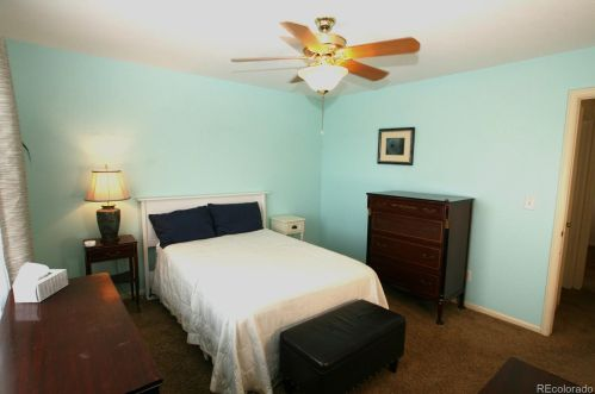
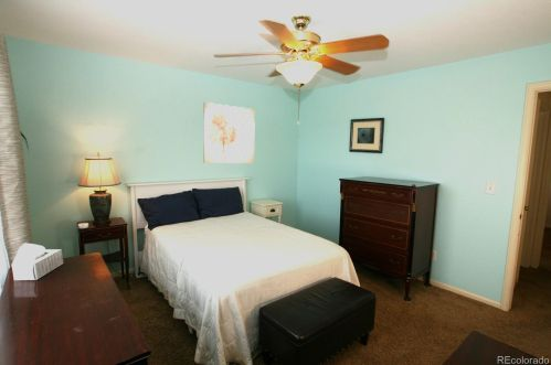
+ wall art [202,101,256,164]
